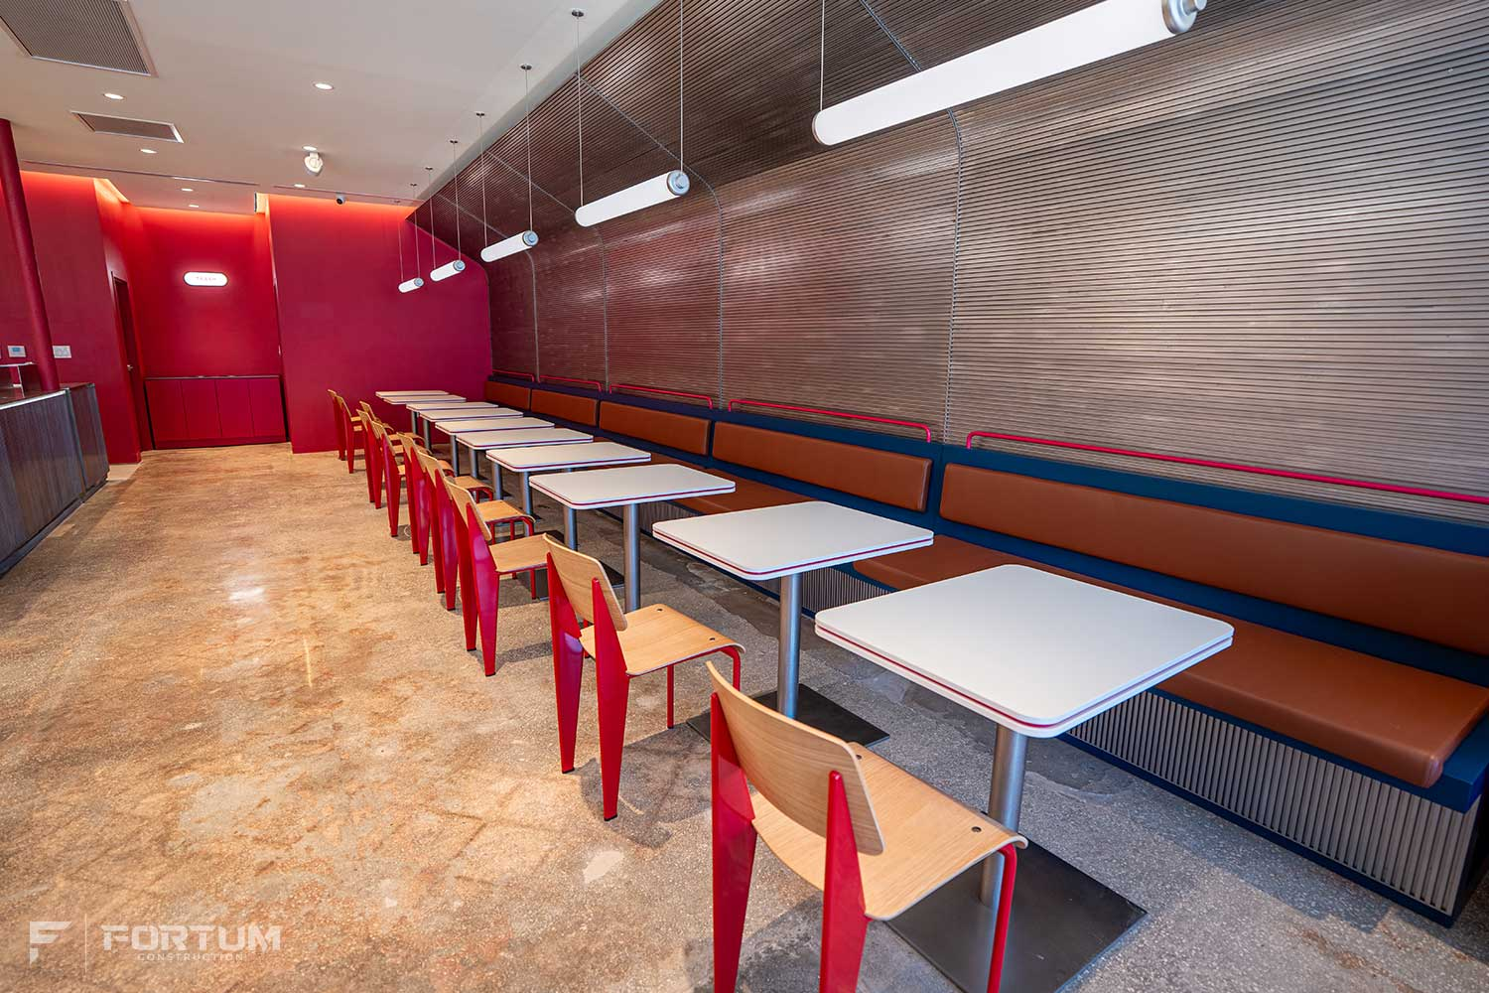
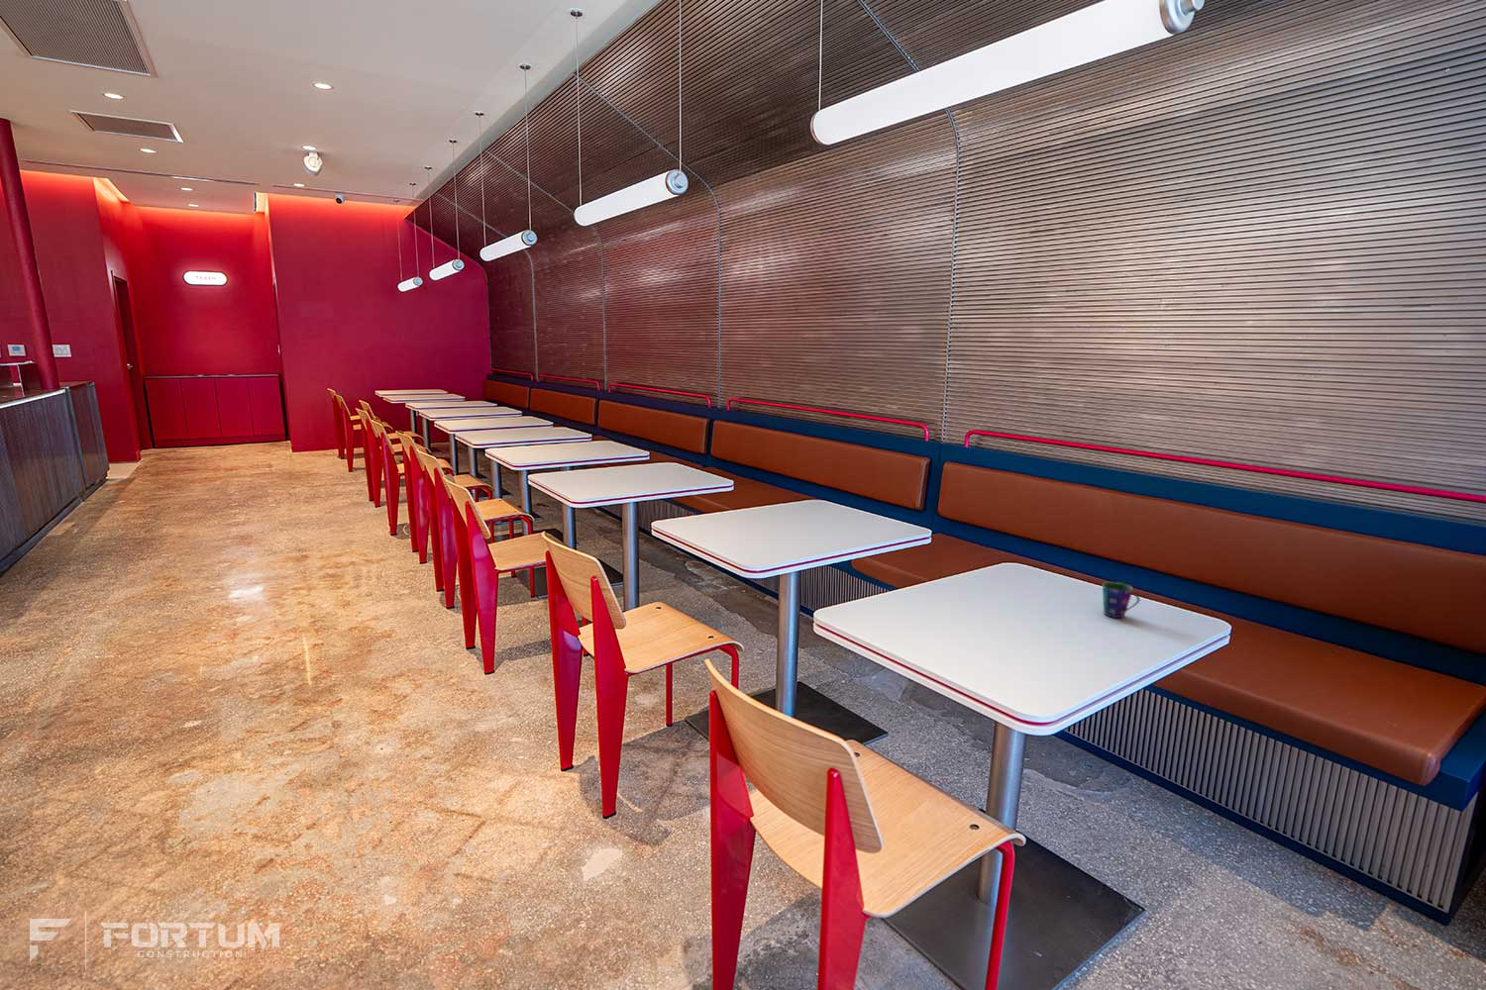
+ cup [1101,581,1140,619]
